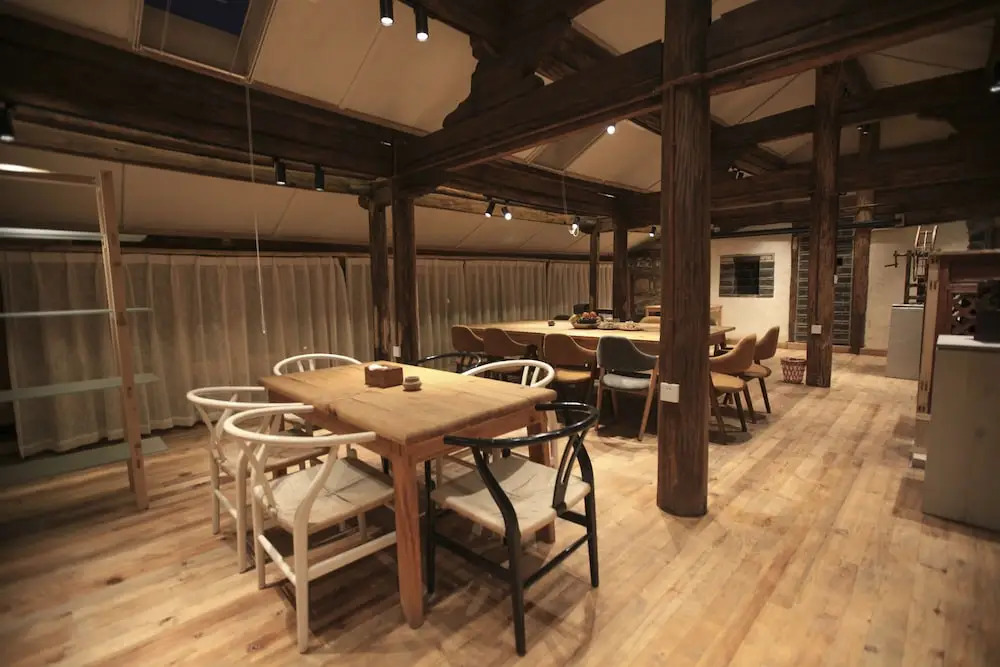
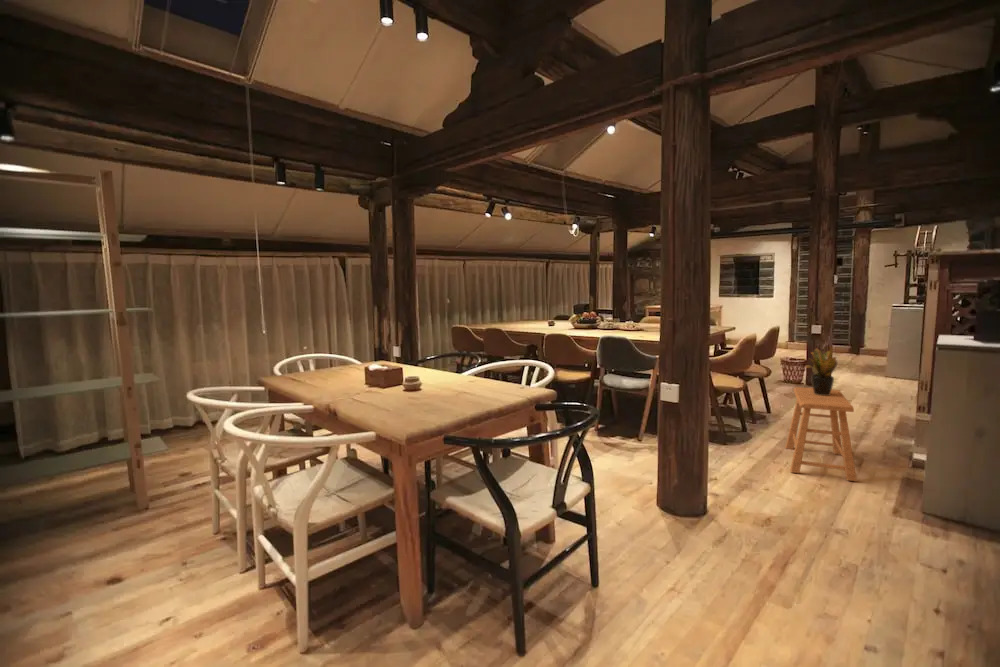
+ stool [784,386,858,482]
+ potted plant [804,344,839,395]
